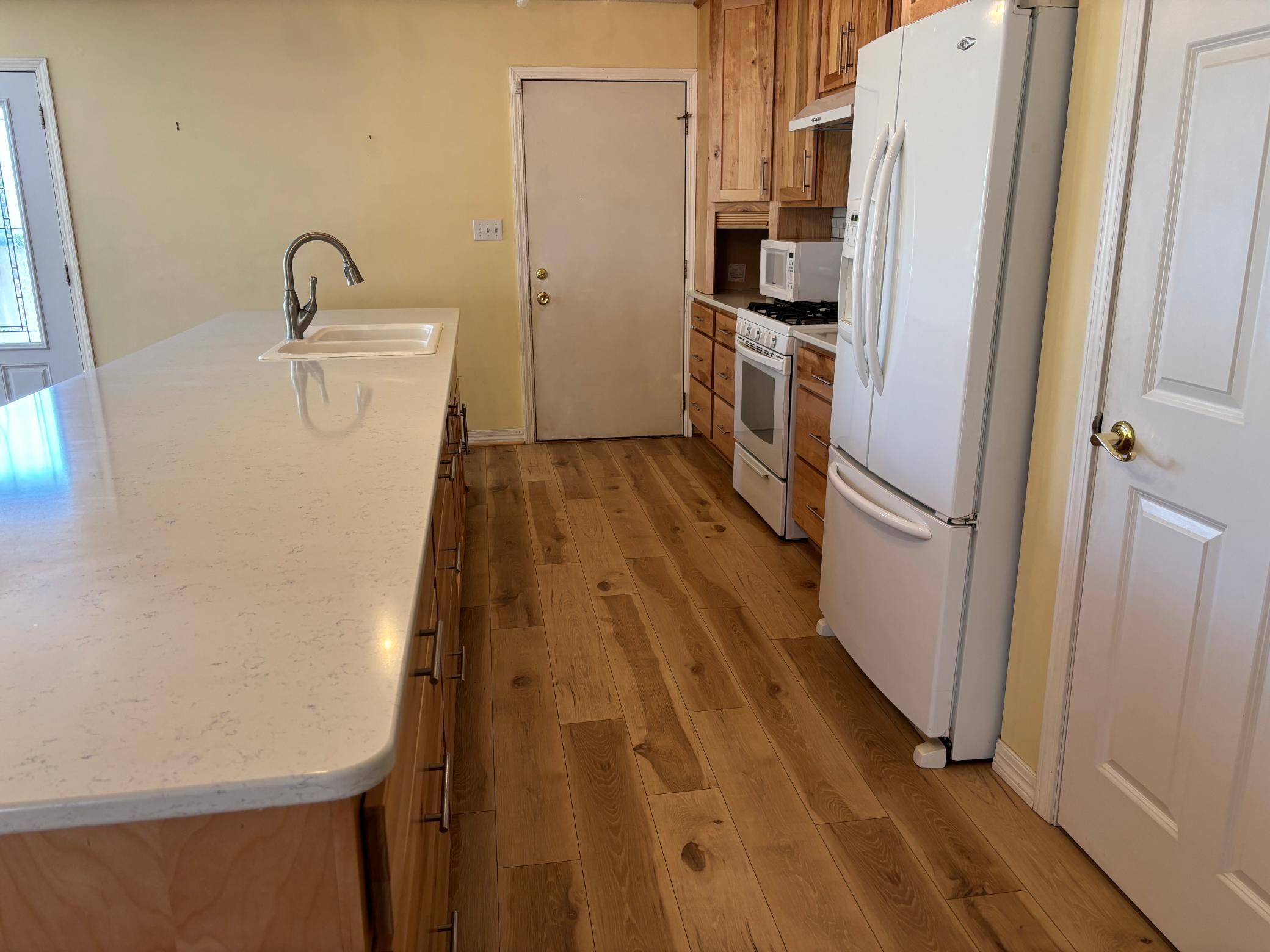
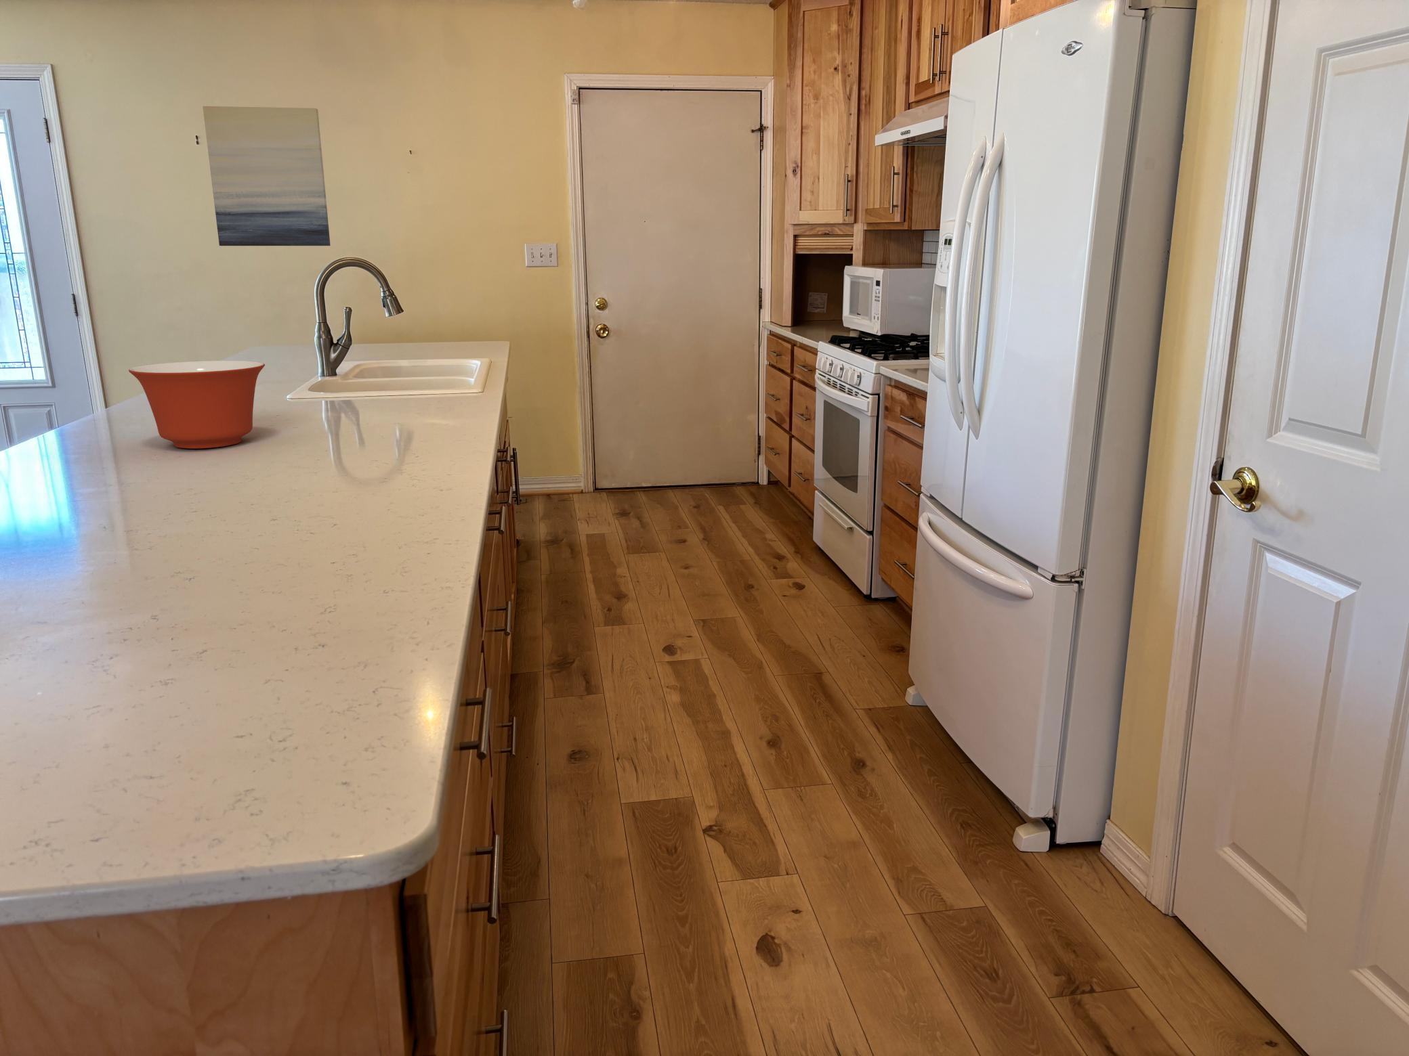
+ wall art [203,105,332,246]
+ mixing bowl [128,361,265,449]
